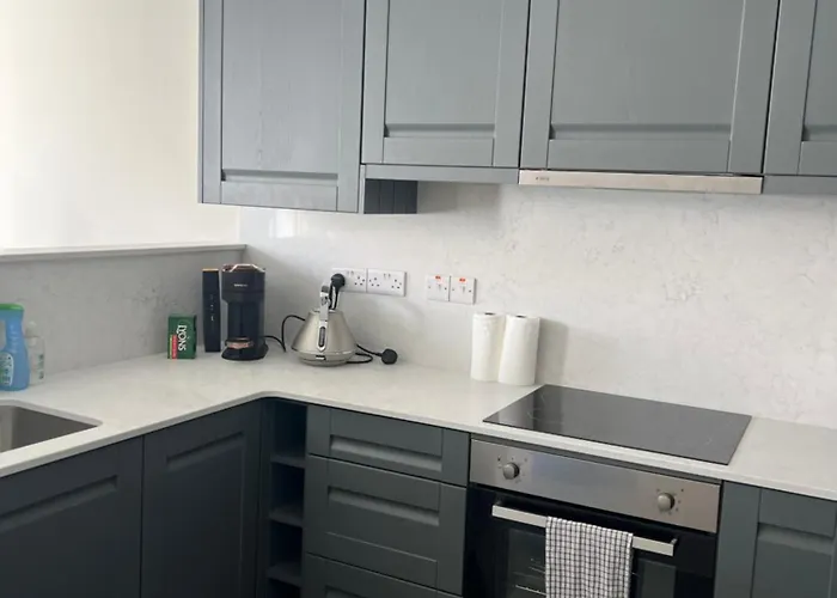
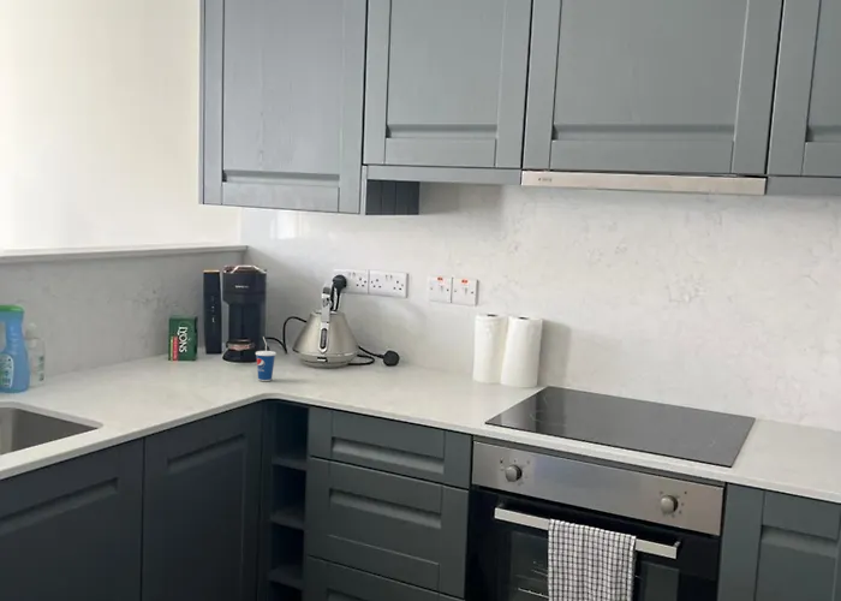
+ cup [255,335,278,382]
